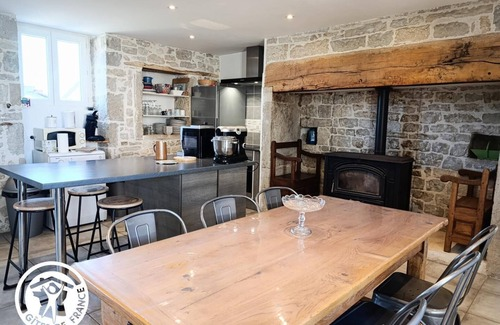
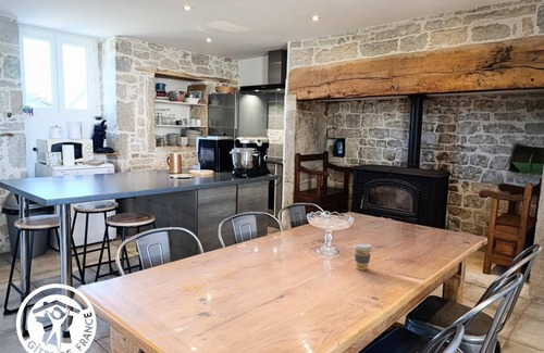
+ coffee cup [353,242,373,272]
